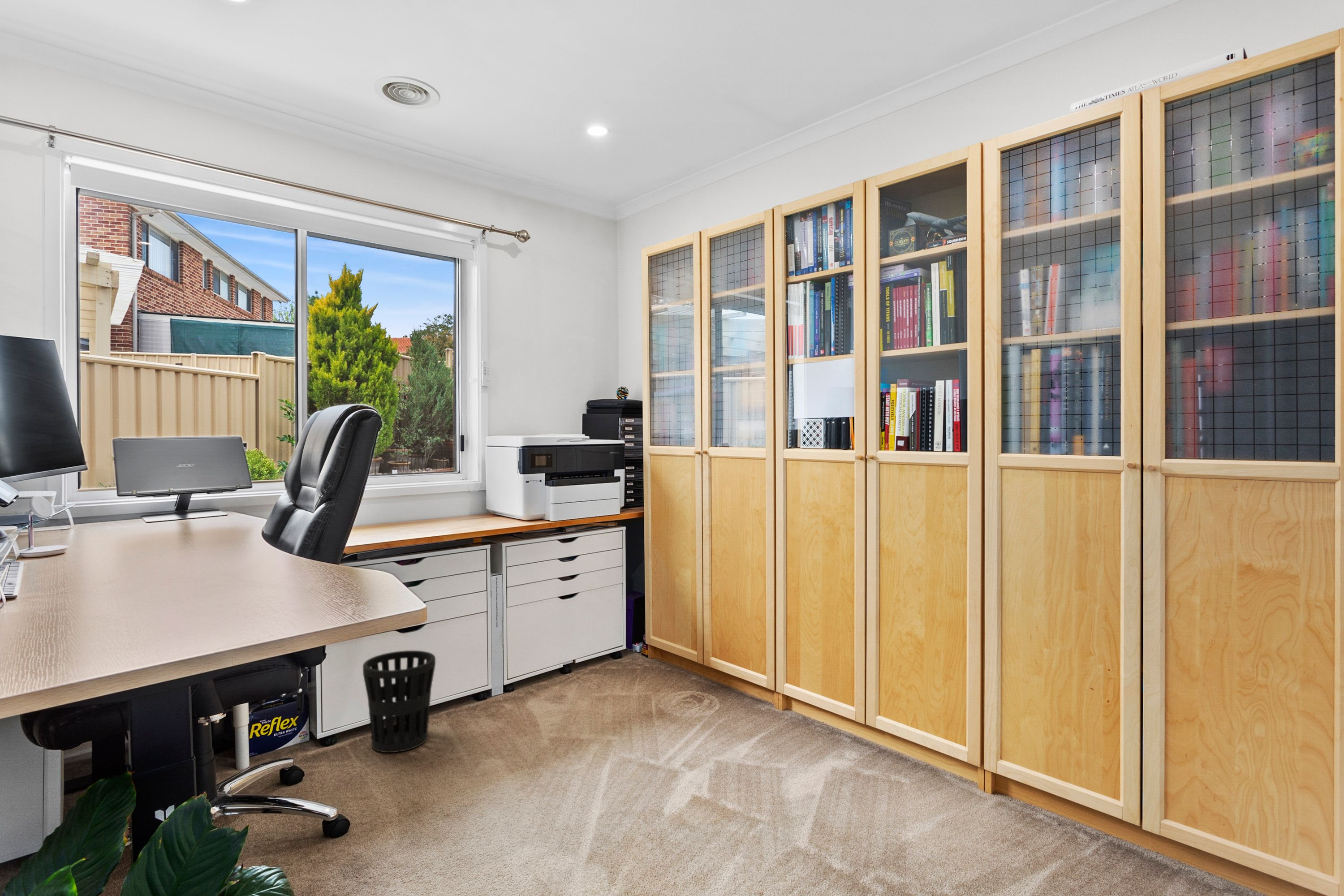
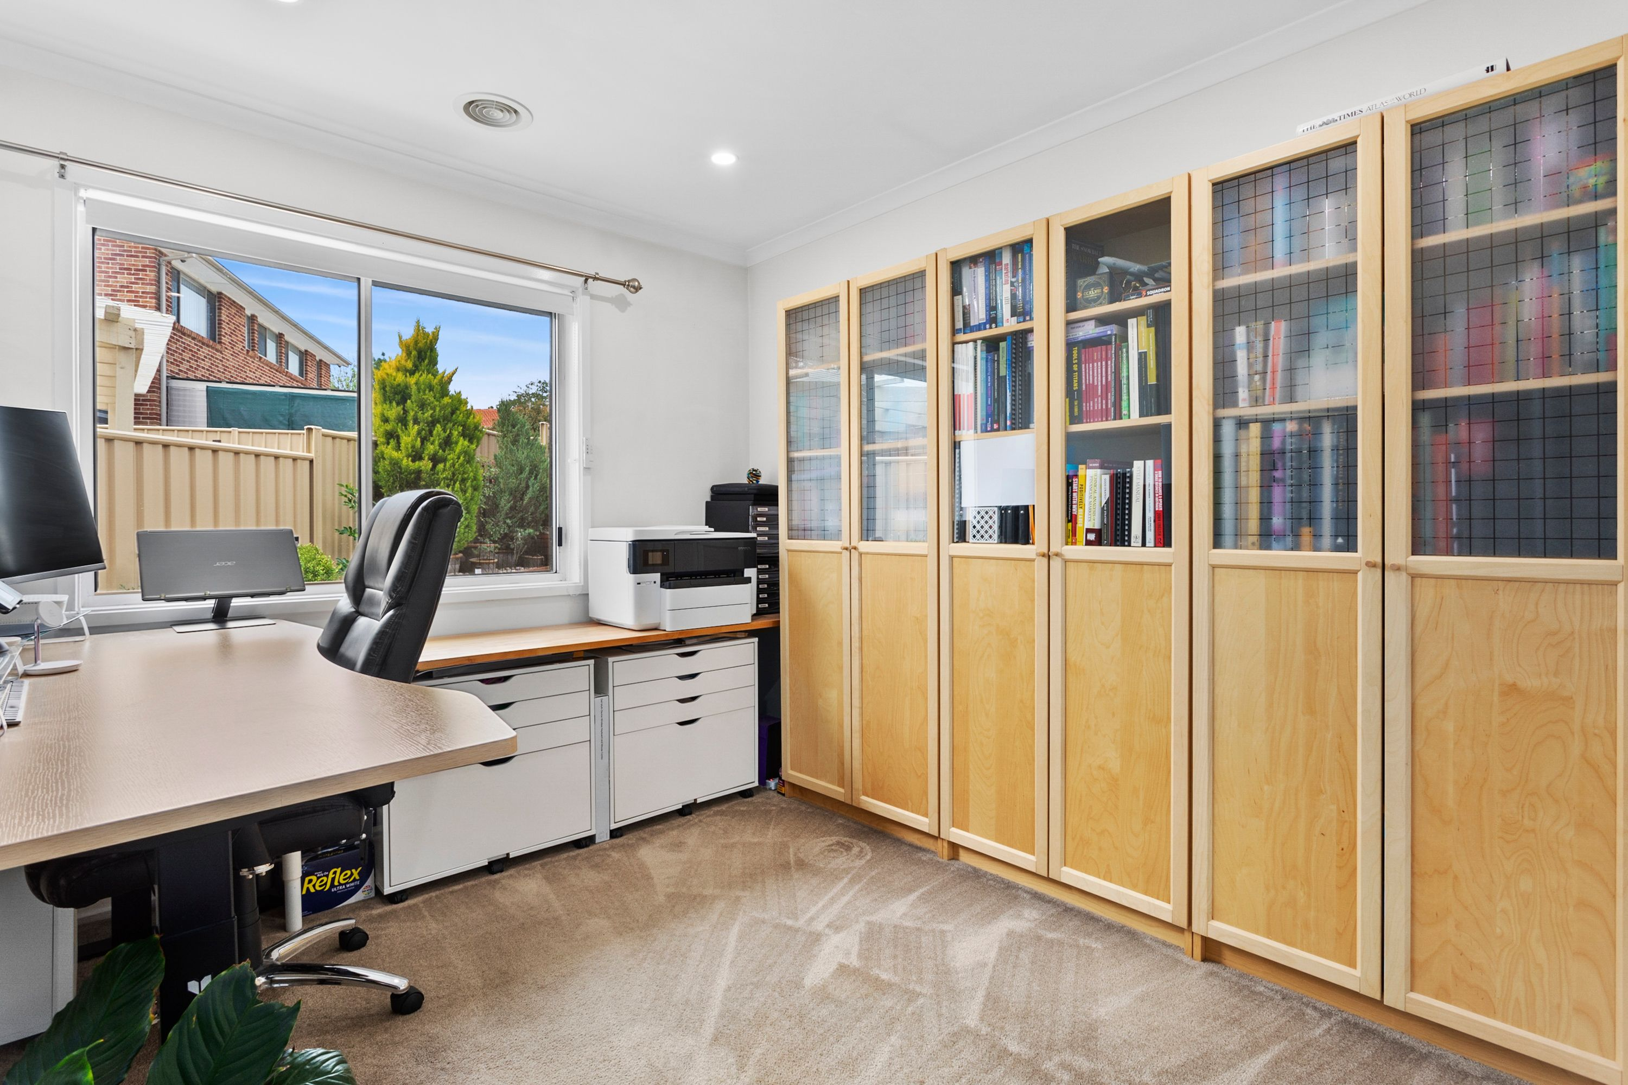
- wastebasket [362,650,436,753]
